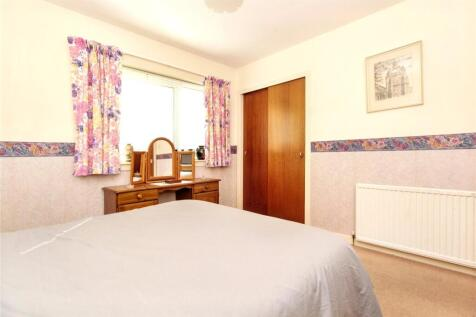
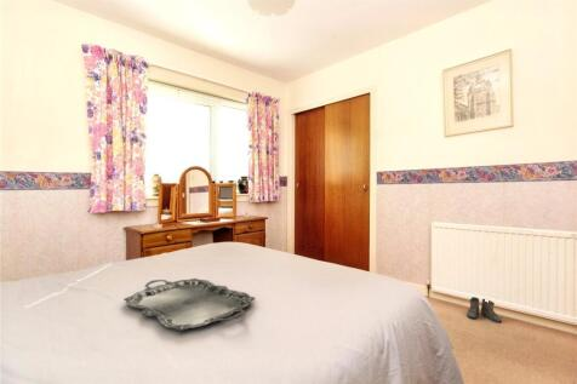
+ serving tray [122,277,257,332]
+ boots [462,296,503,323]
